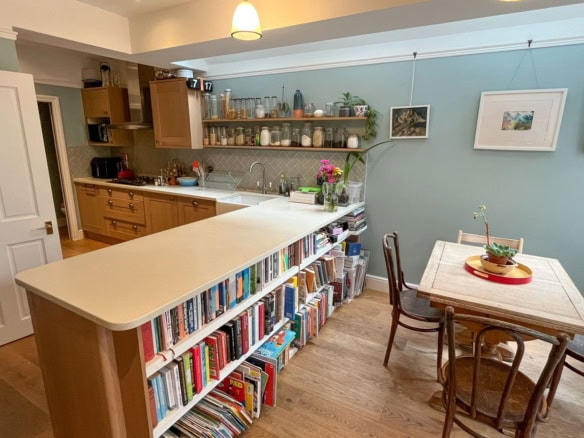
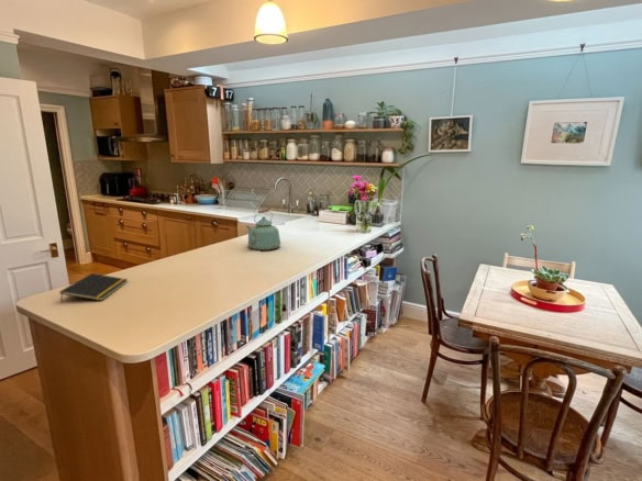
+ kettle [246,208,281,251]
+ notepad [59,272,129,303]
